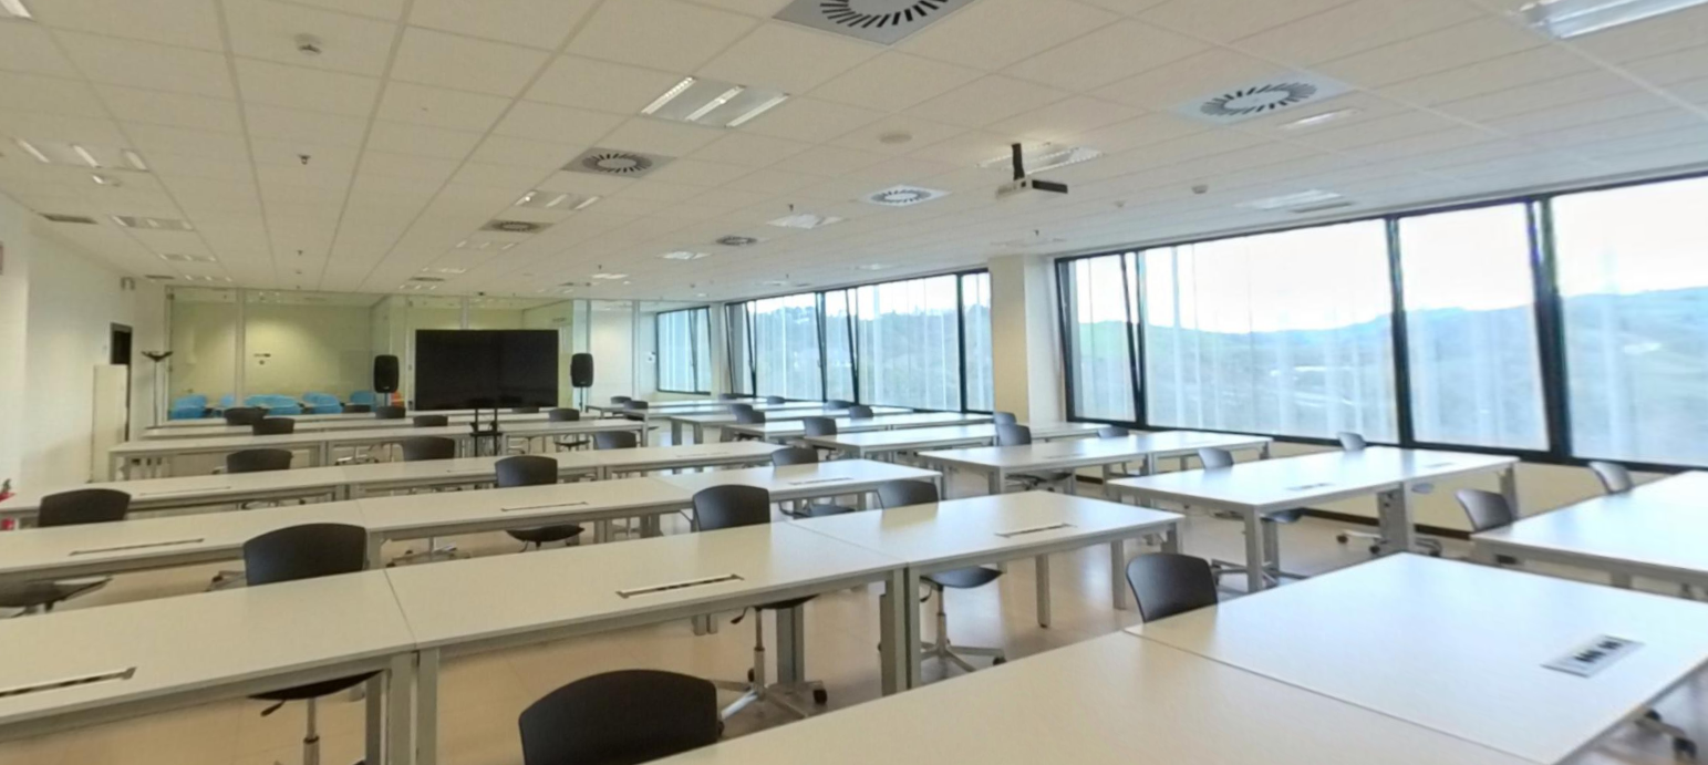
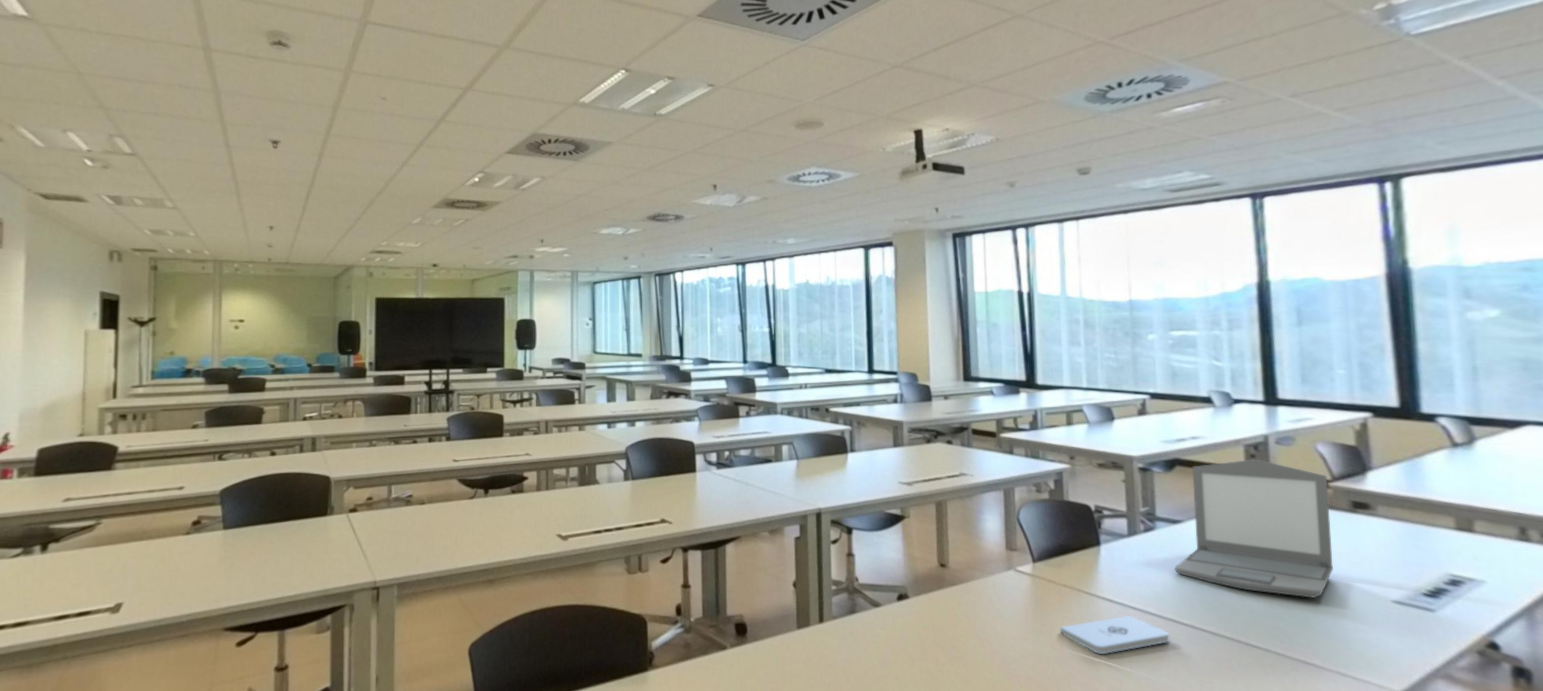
+ laptop [1174,459,1334,599]
+ notepad [1059,615,1171,655]
